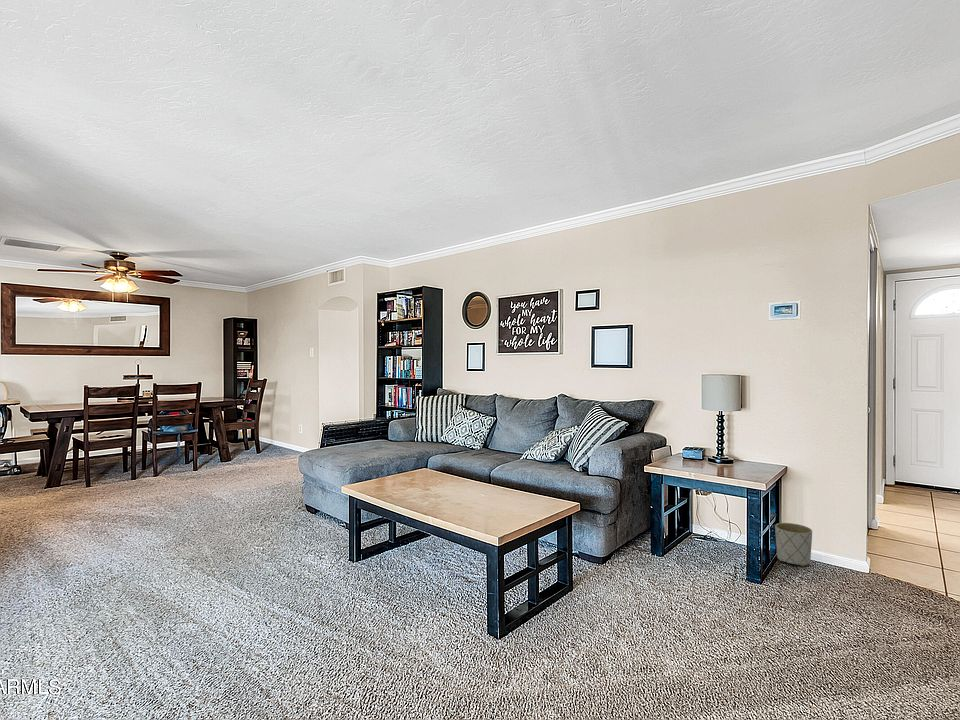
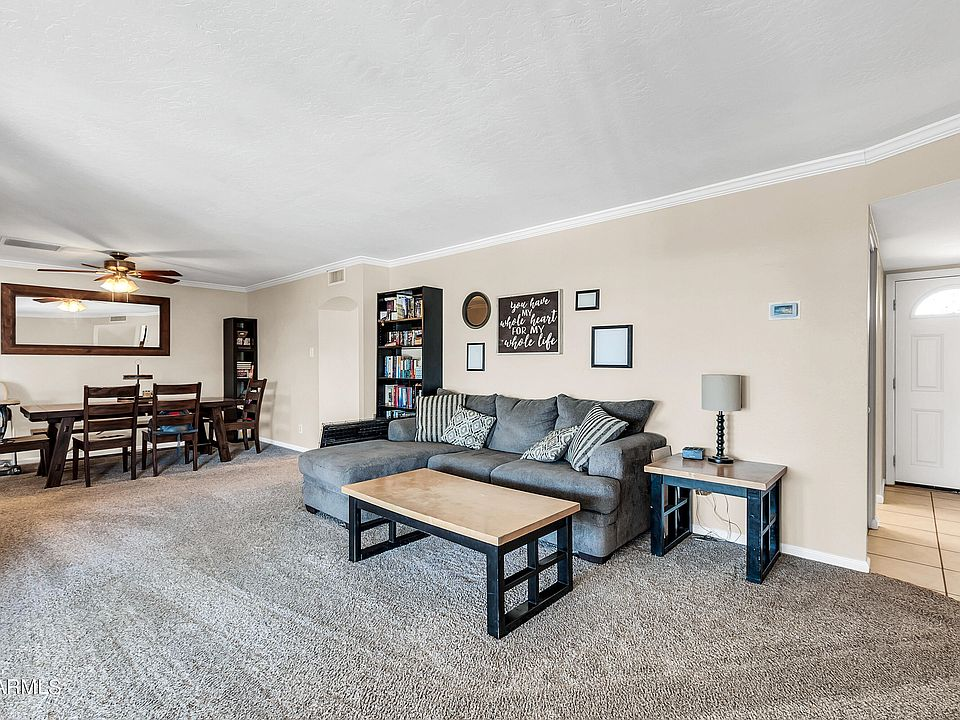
- planter [774,522,813,567]
